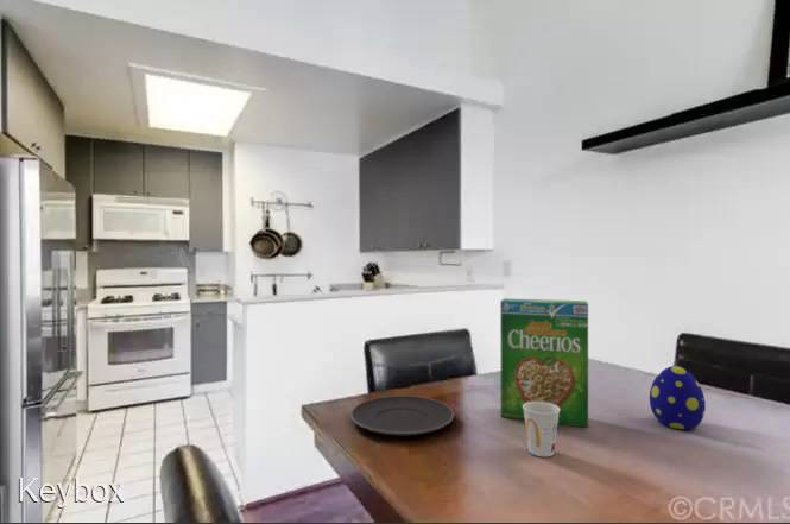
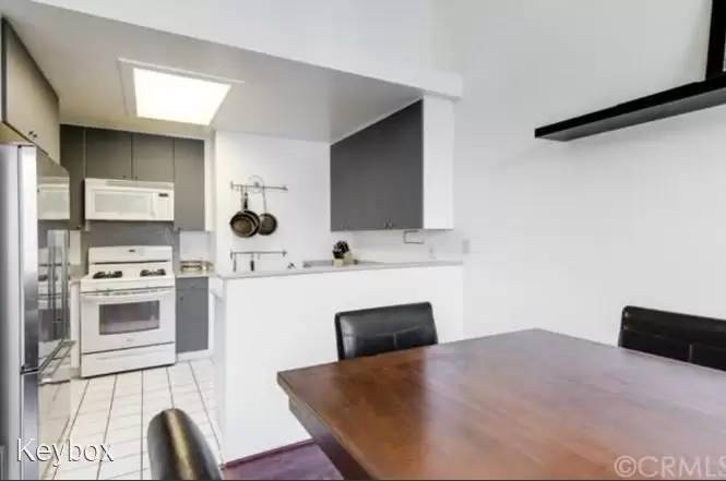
- plate [349,394,455,437]
- cereal box [499,297,589,429]
- decorative egg [649,365,707,430]
- cup [523,402,560,457]
